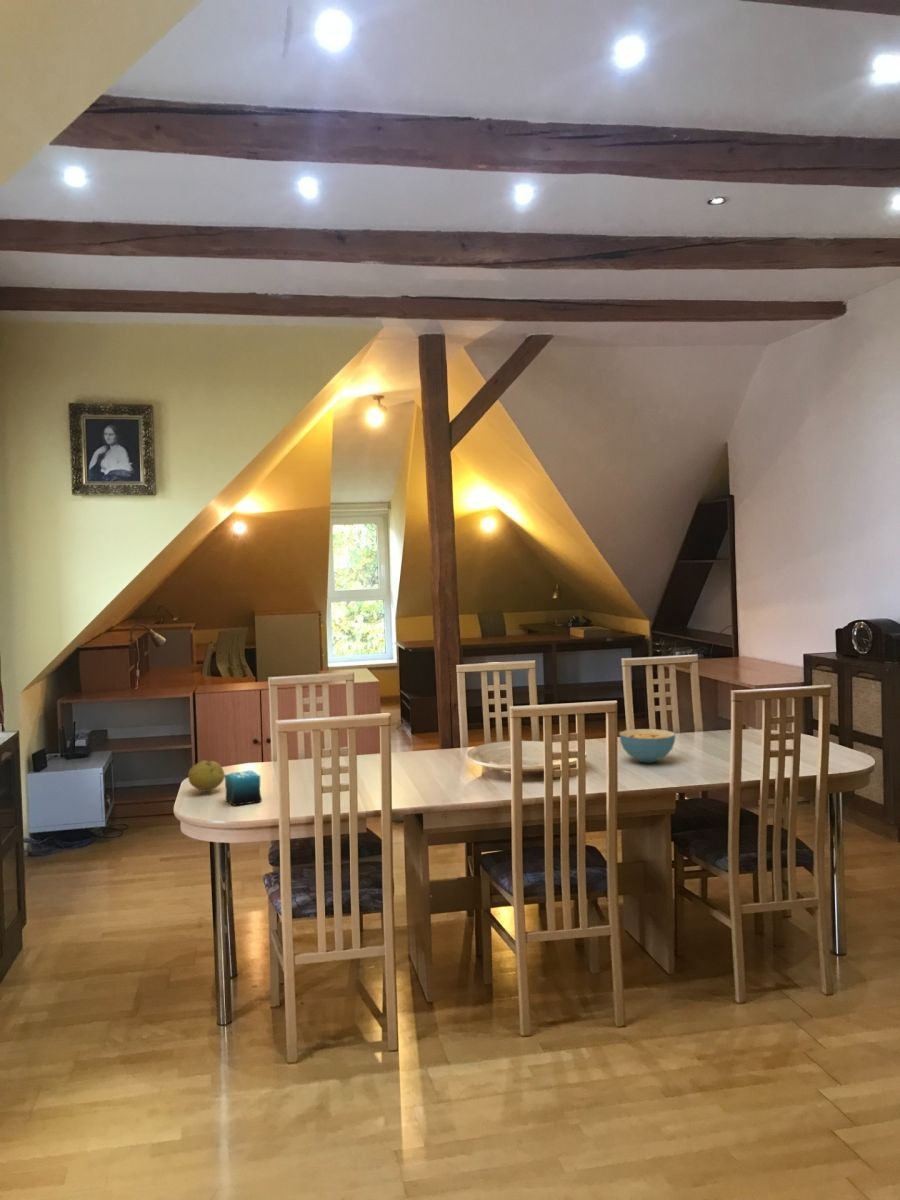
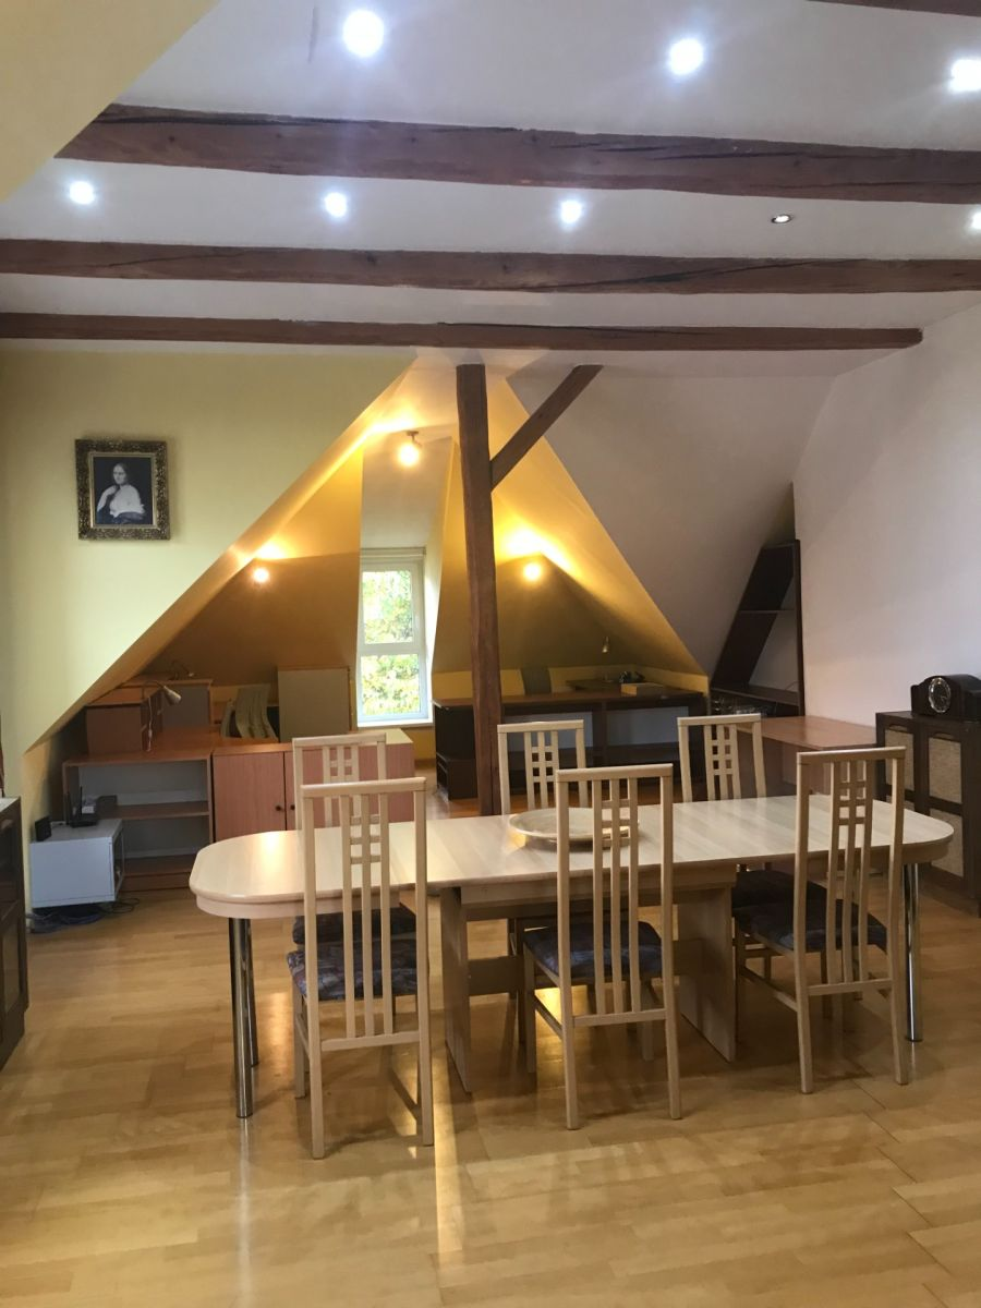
- fruit [187,759,225,793]
- cereal bowl [618,728,676,763]
- candle [224,763,263,807]
